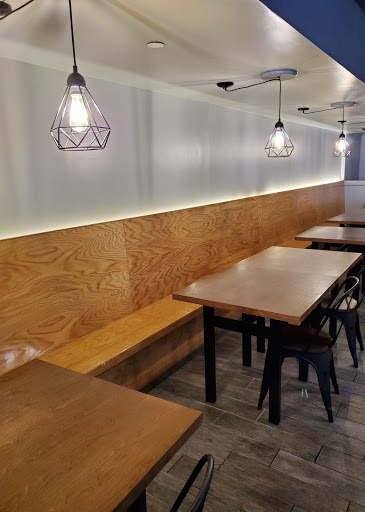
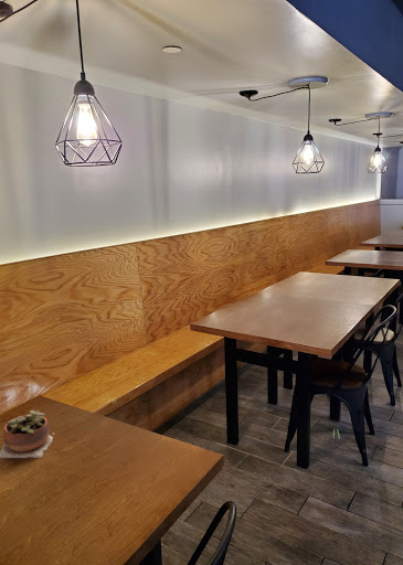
+ succulent plant [0,409,55,459]
